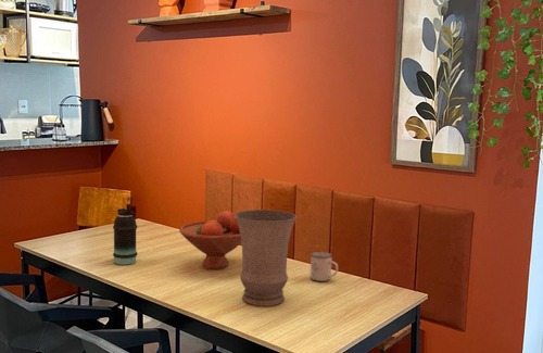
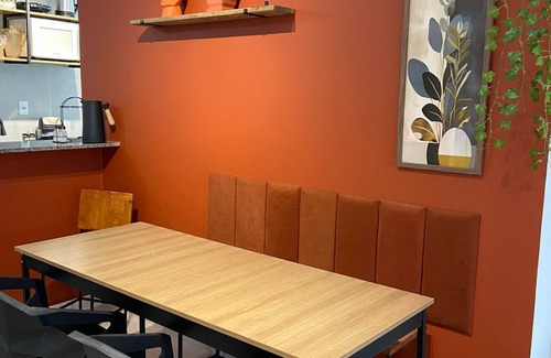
- bottle [112,203,139,265]
- fruit bowl [178,210,242,270]
- vase [235,209,298,307]
- mug [310,251,339,282]
